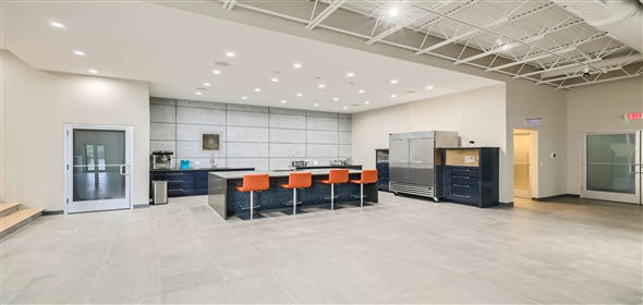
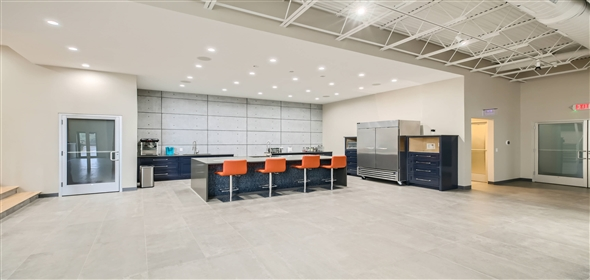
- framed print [197,130,223,155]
